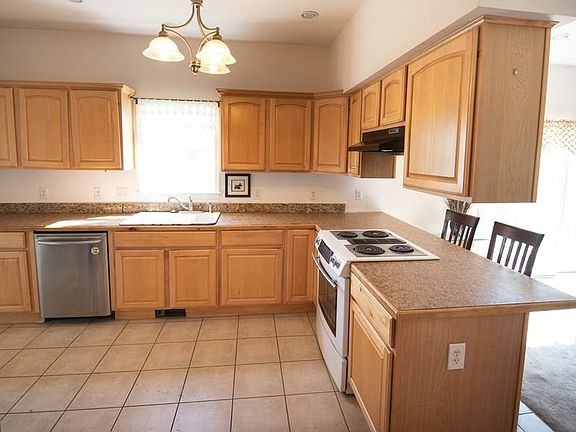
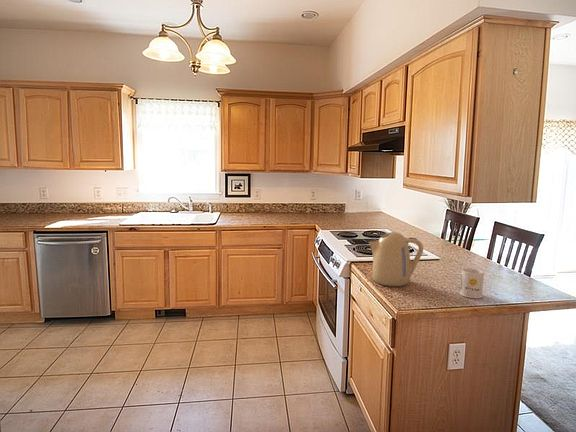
+ mug [452,268,485,299]
+ kettle [368,231,424,287]
